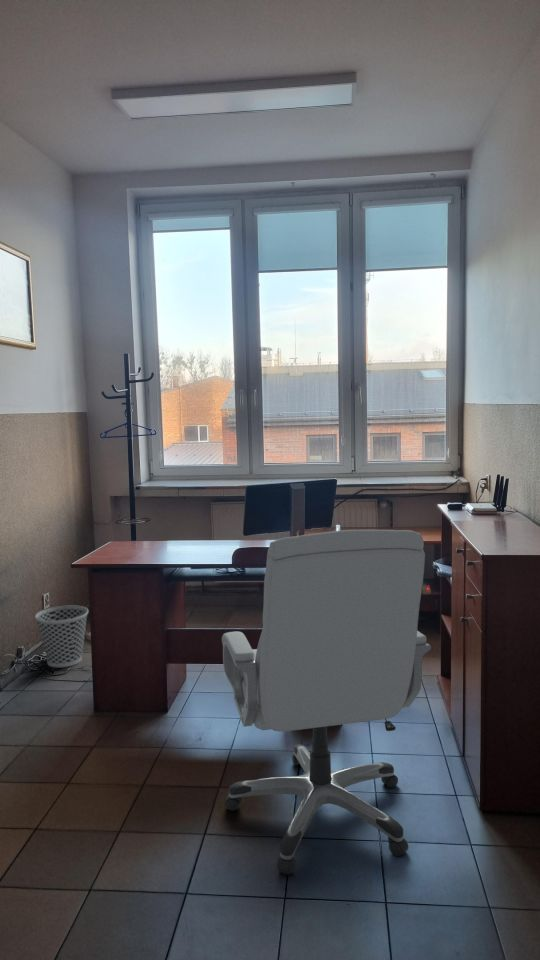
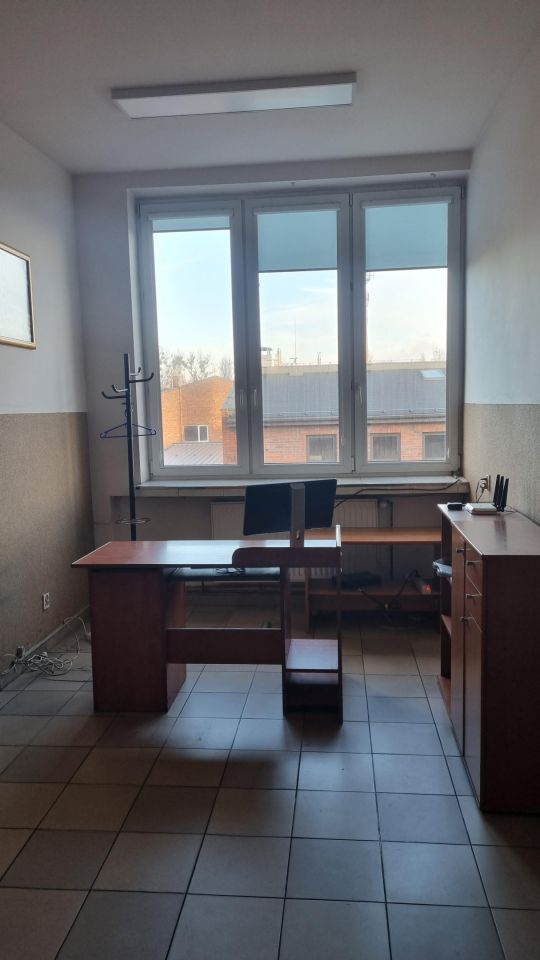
- chair [221,529,432,875]
- wastebasket [34,604,89,668]
